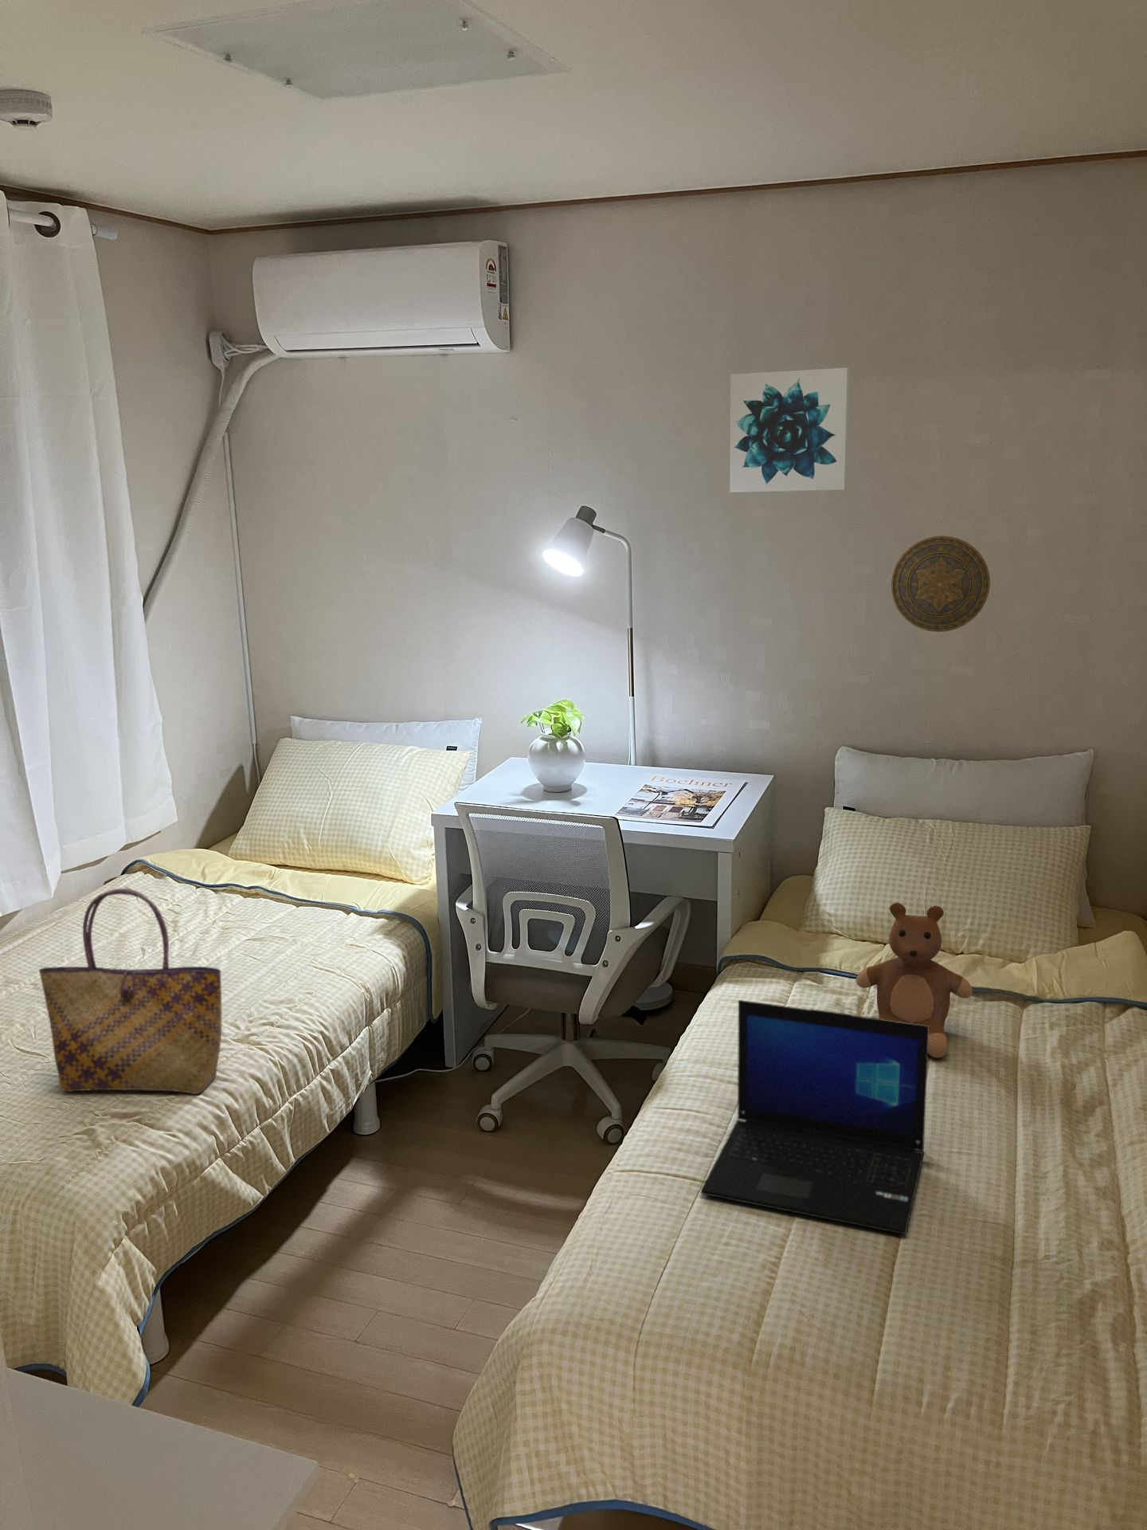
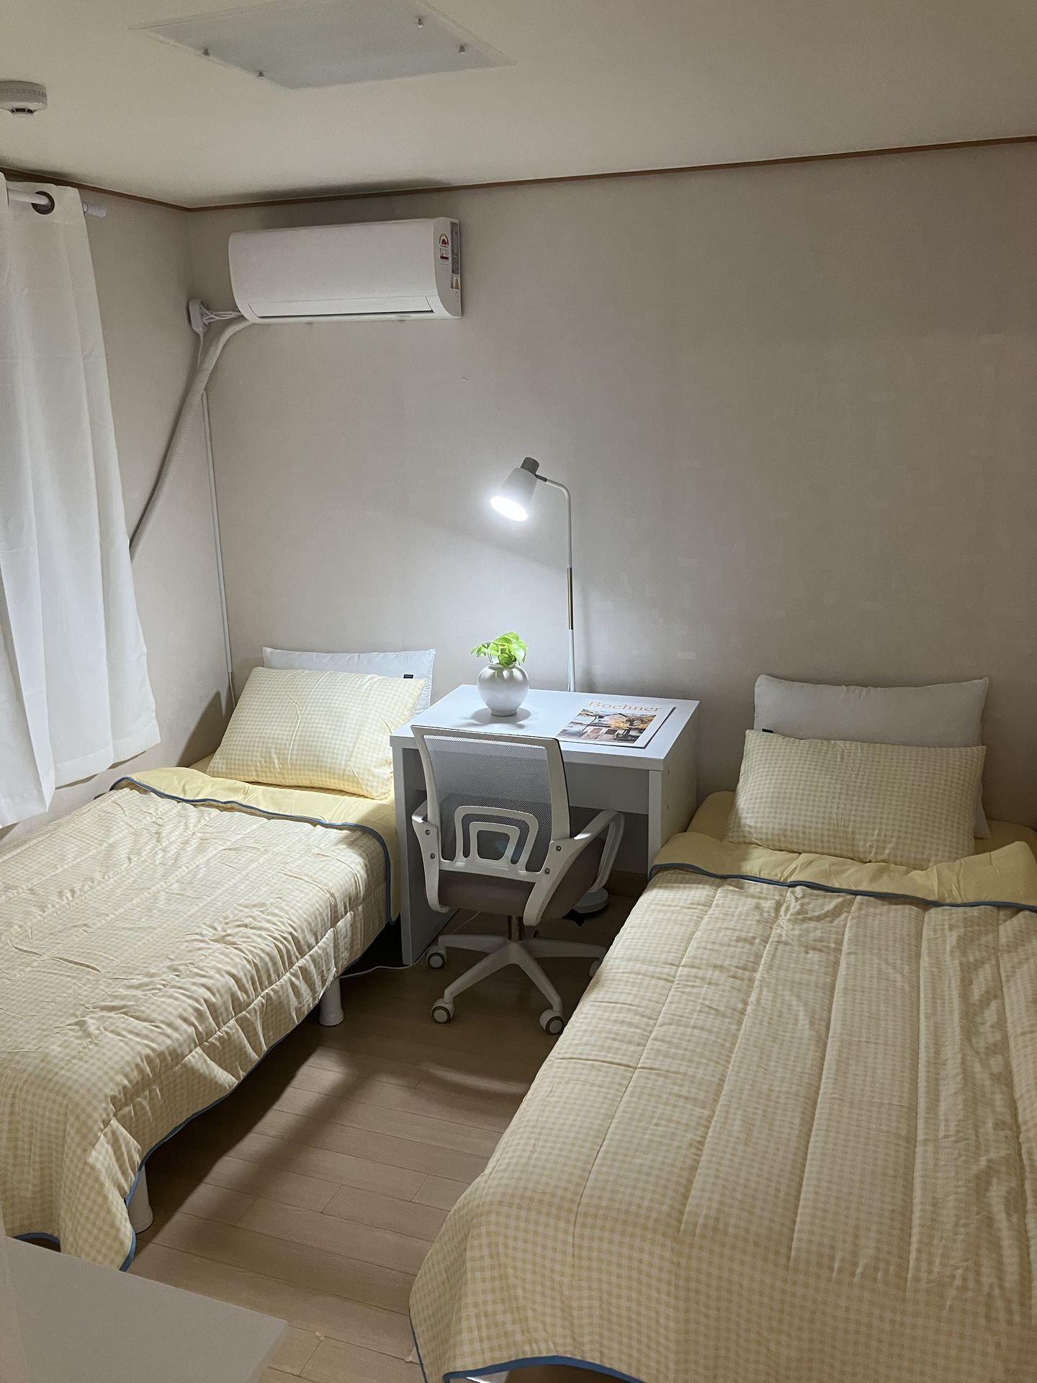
- teddy bear [855,902,974,1059]
- laptop [700,999,929,1235]
- wall art [730,367,849,493]
- decorative plate [890,535,990,632]
- tote bag [39,887,223,1095]
